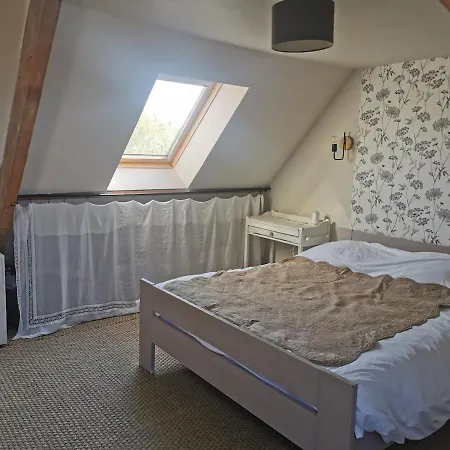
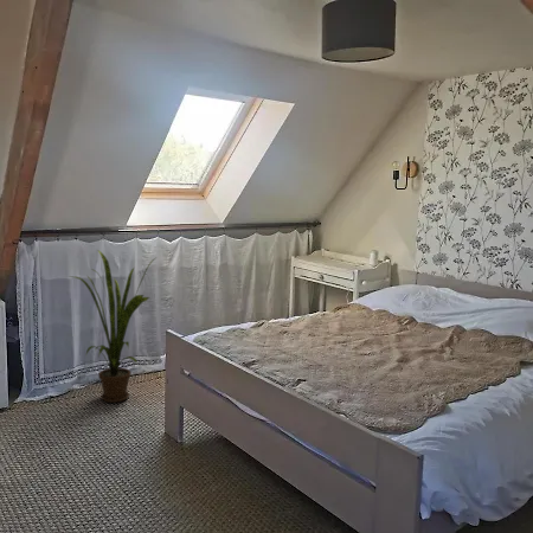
+ house plant [68,249,159,404]
